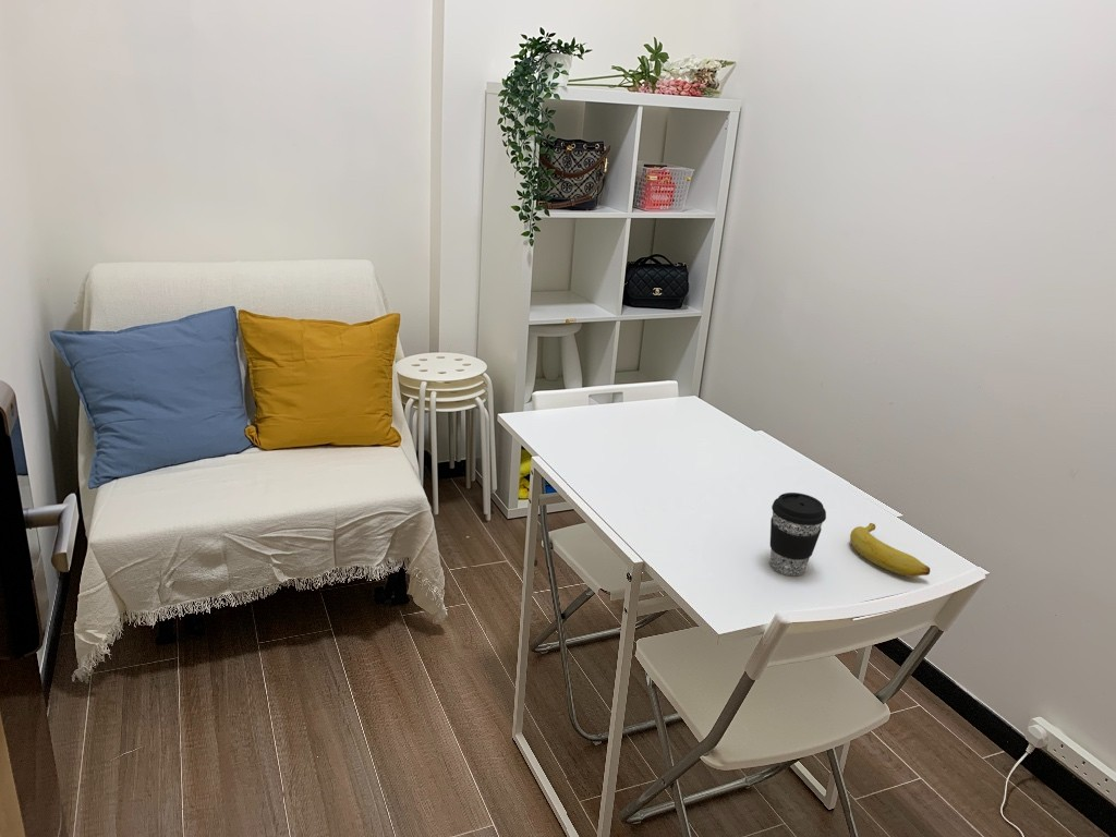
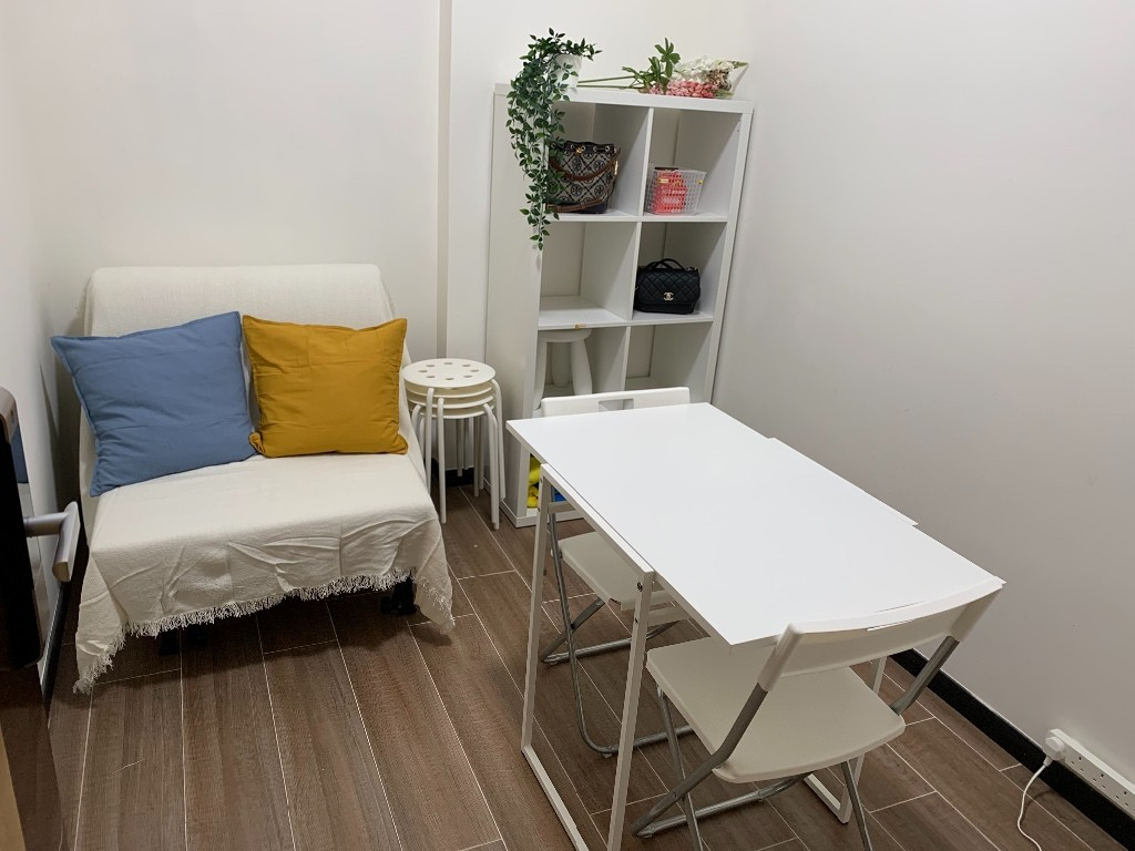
- coffee cup [769,492,827,577]
- banana [849,522,931,578]
